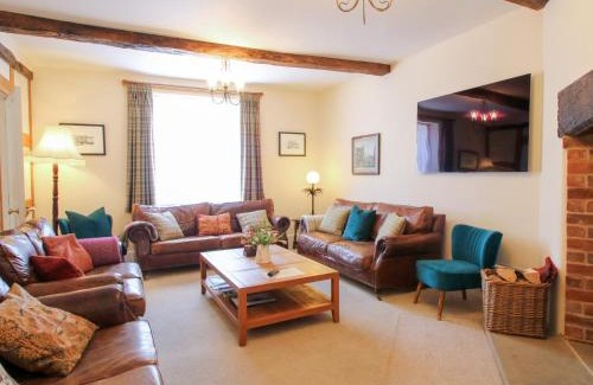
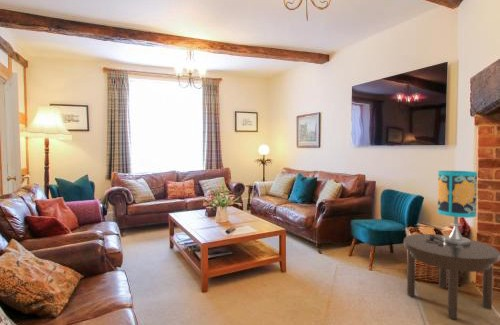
+ table lamp [424,170,478,246]
+ side table [403,233,500,320]
